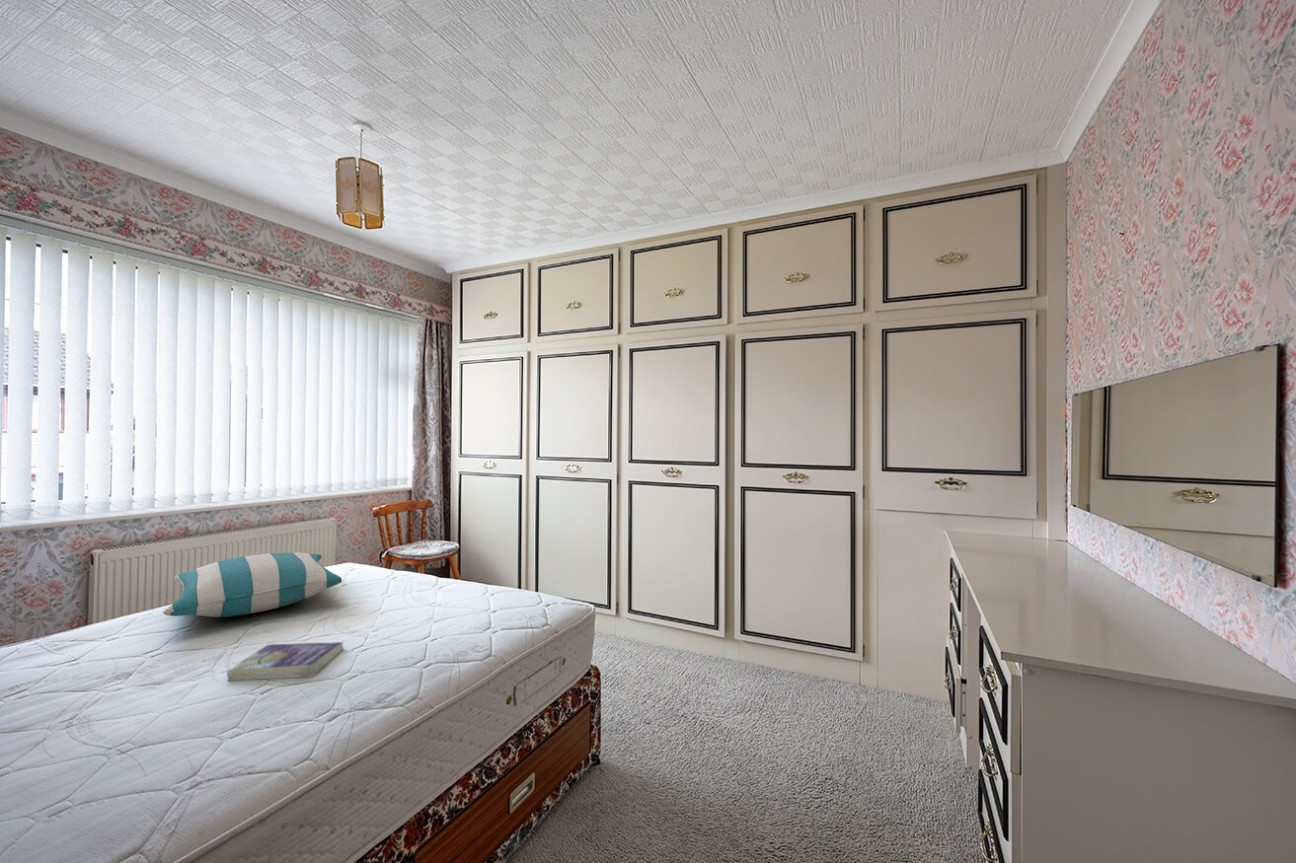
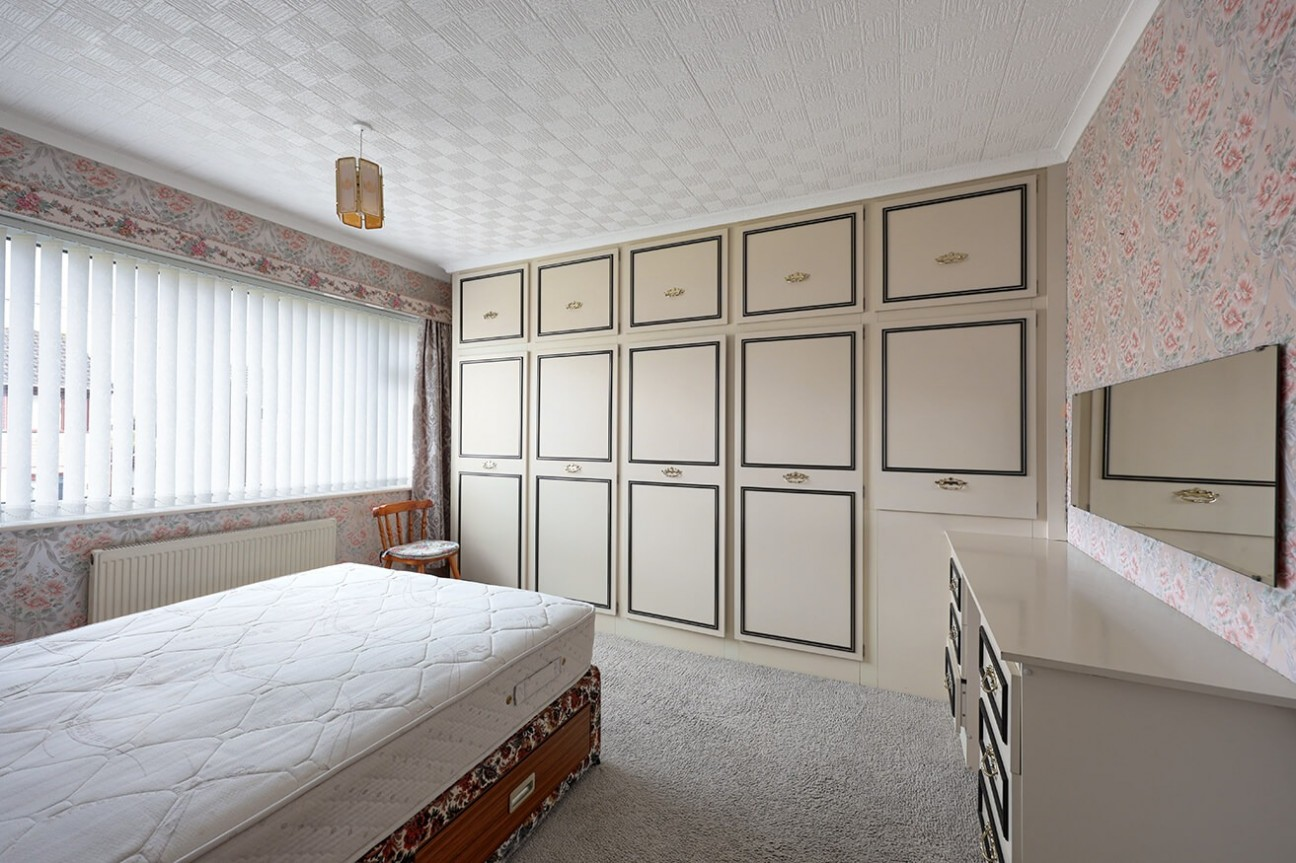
- pillow [163,552,343,618]
- book [226,641,344,681]
